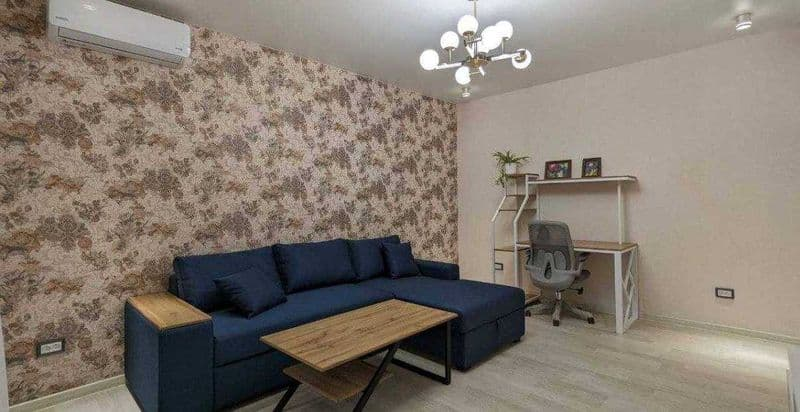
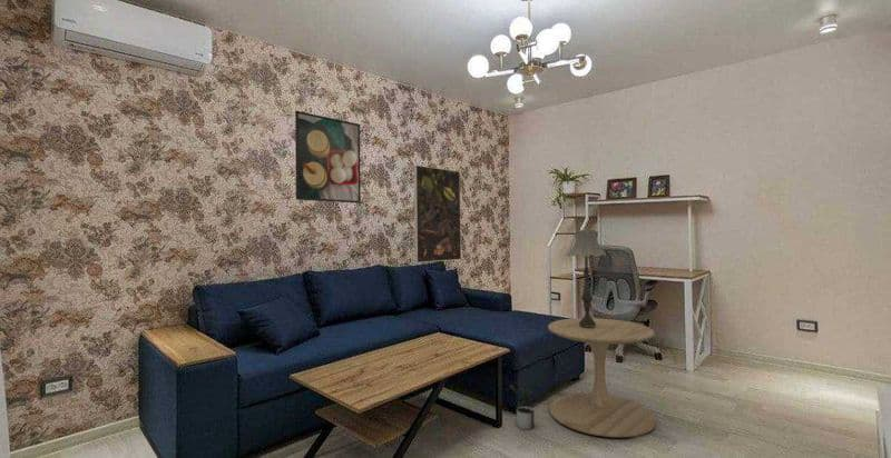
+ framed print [413,165,462,263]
+ side table [547,317,657,438]
+ table lamp [566,229,607,327]
+ potted plant [509,381,536,430]
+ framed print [294,110,362,205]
